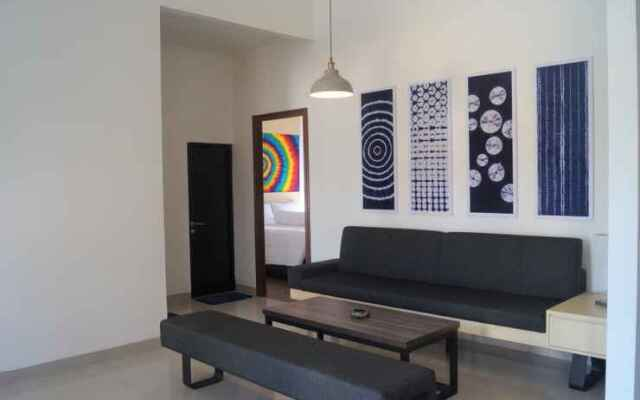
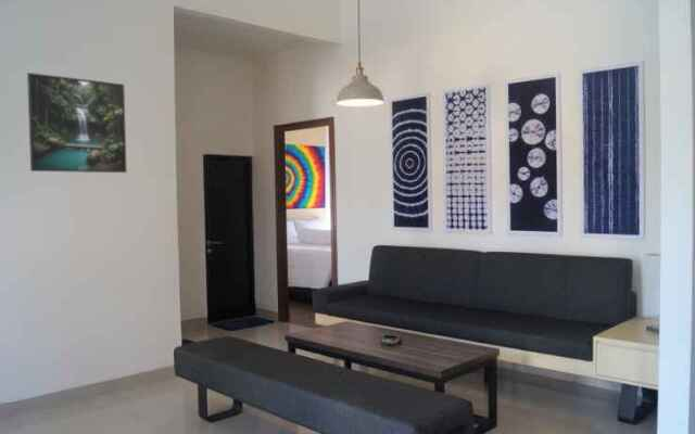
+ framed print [26,72,128,174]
